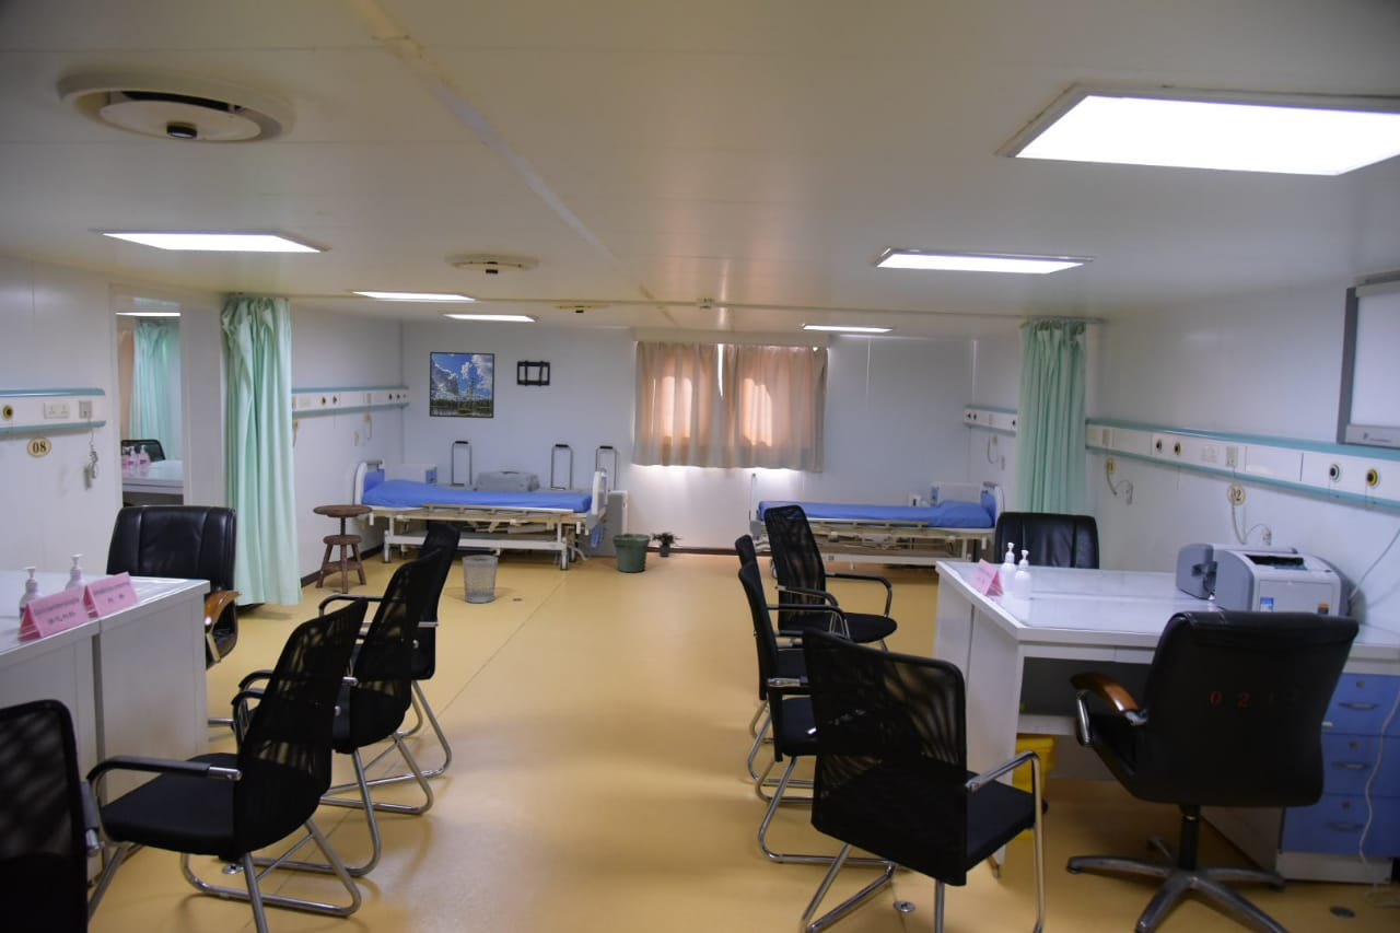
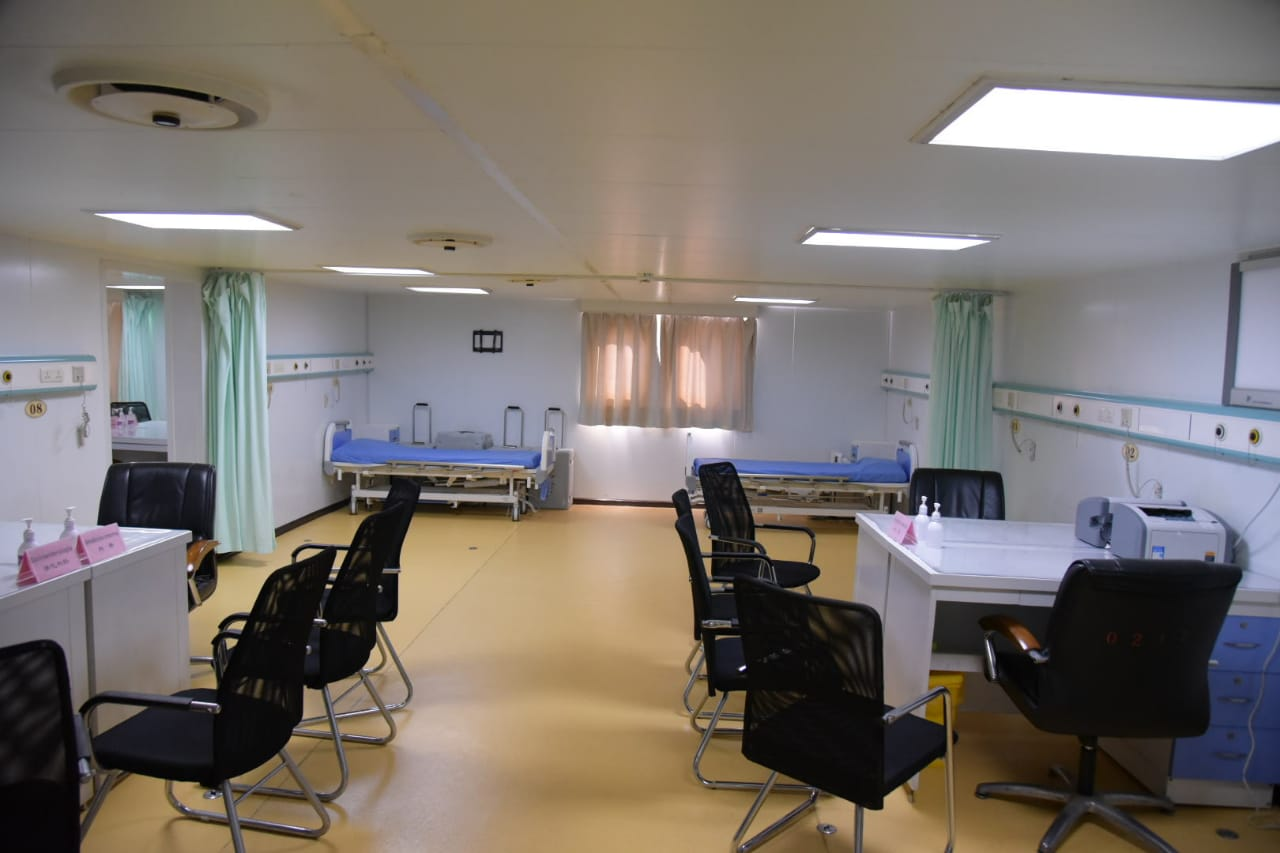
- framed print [429,351,495,419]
- wastebasket [462,555,499,604]
- flower pot [610,533,652,573]
- potted plant [650,530,685,558]
- side table [312,503,373,595]
